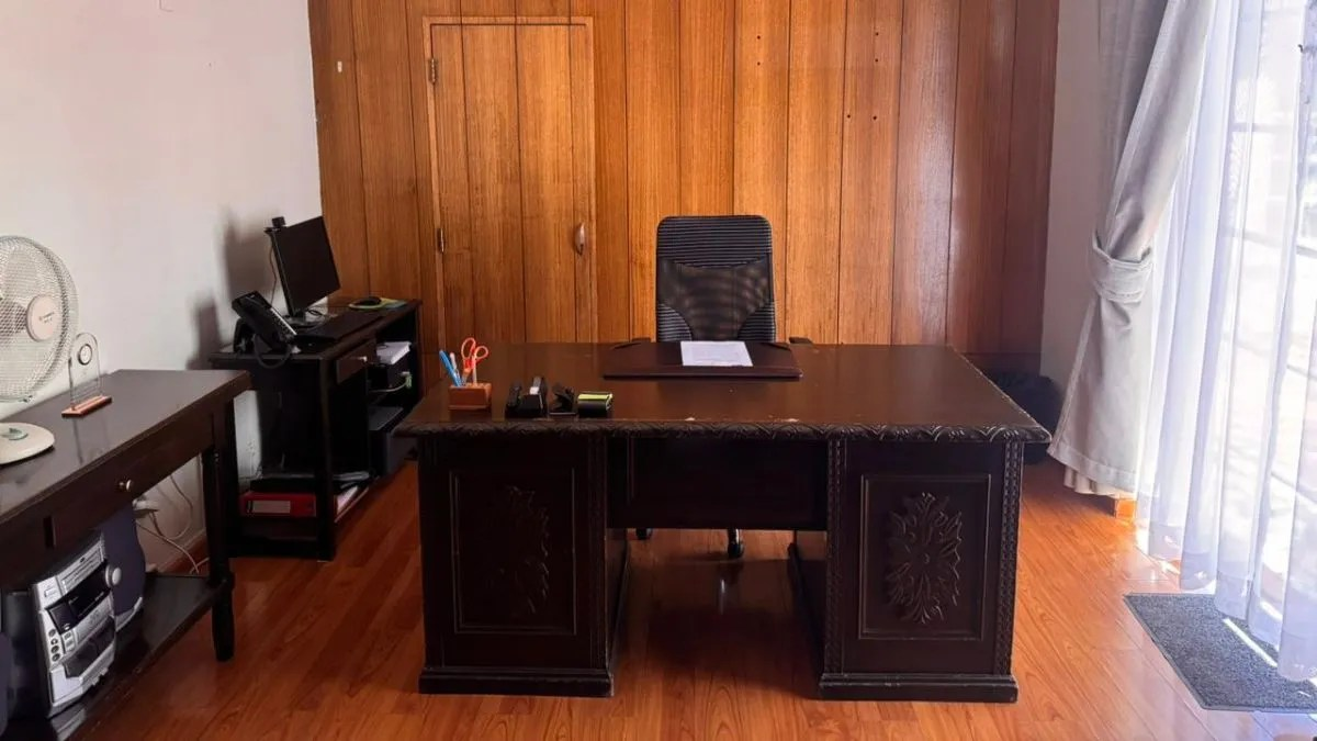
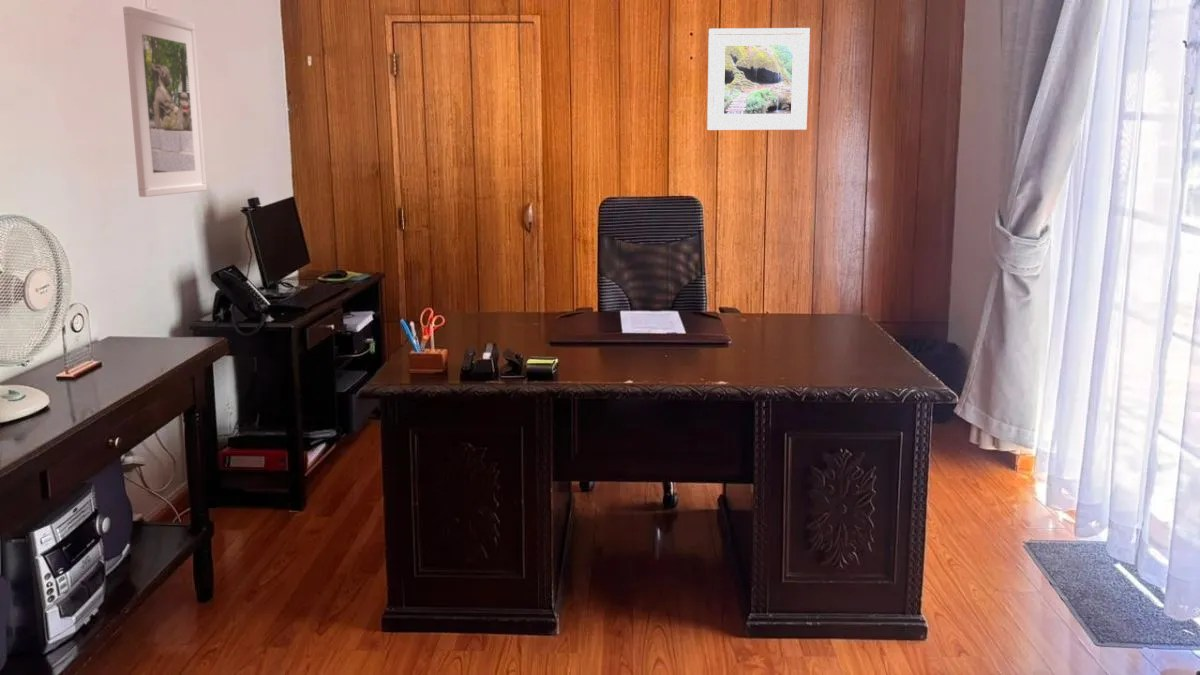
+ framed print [706,27,811,131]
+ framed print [122,6,208,198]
